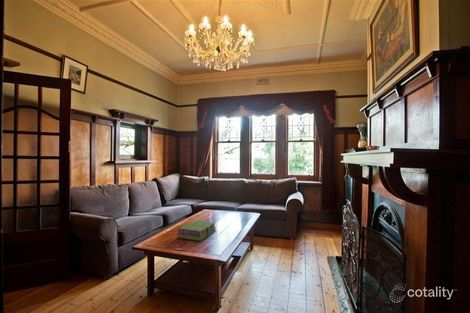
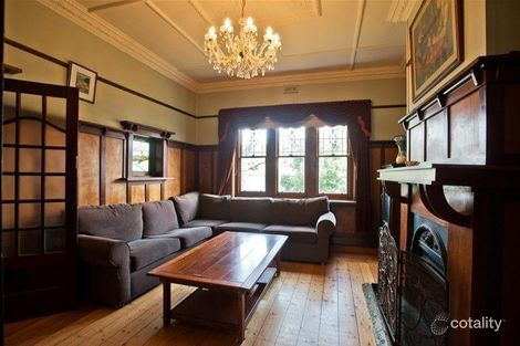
- stack of books [176,220,217,242]
